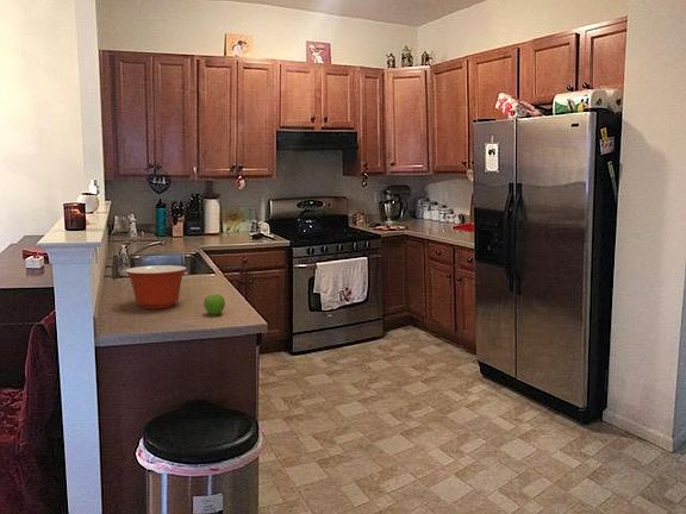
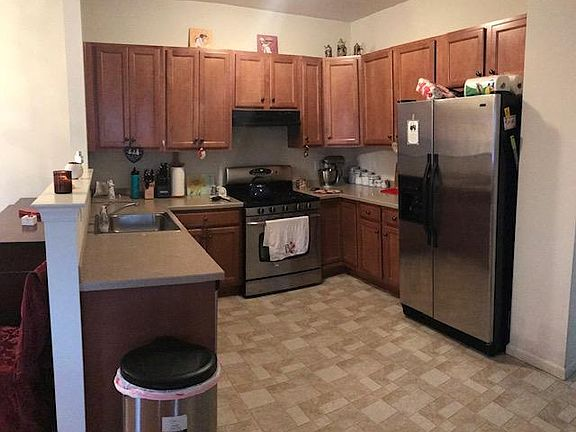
- mixing bowl [124,264,188,309]
- fruit [202,293,226,316]
